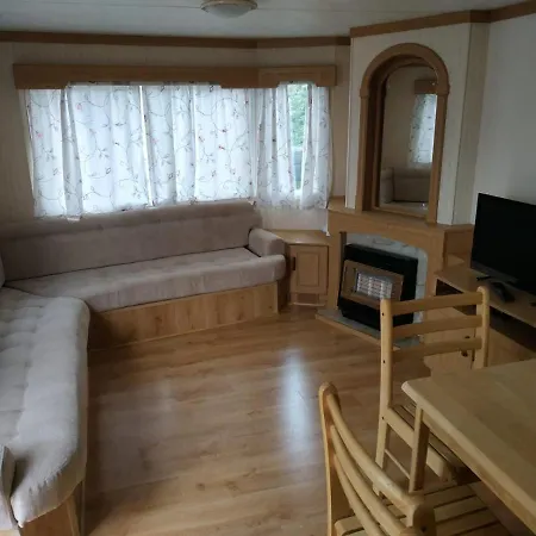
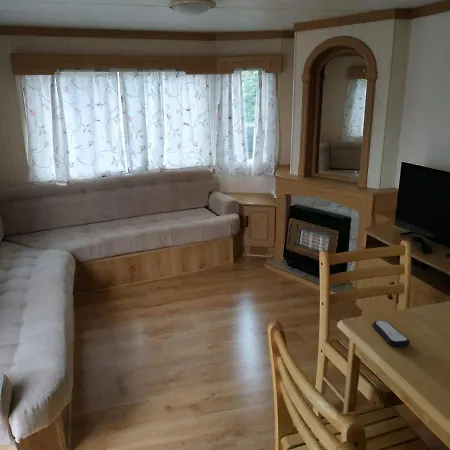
+ remote control [372,319,411,348]
